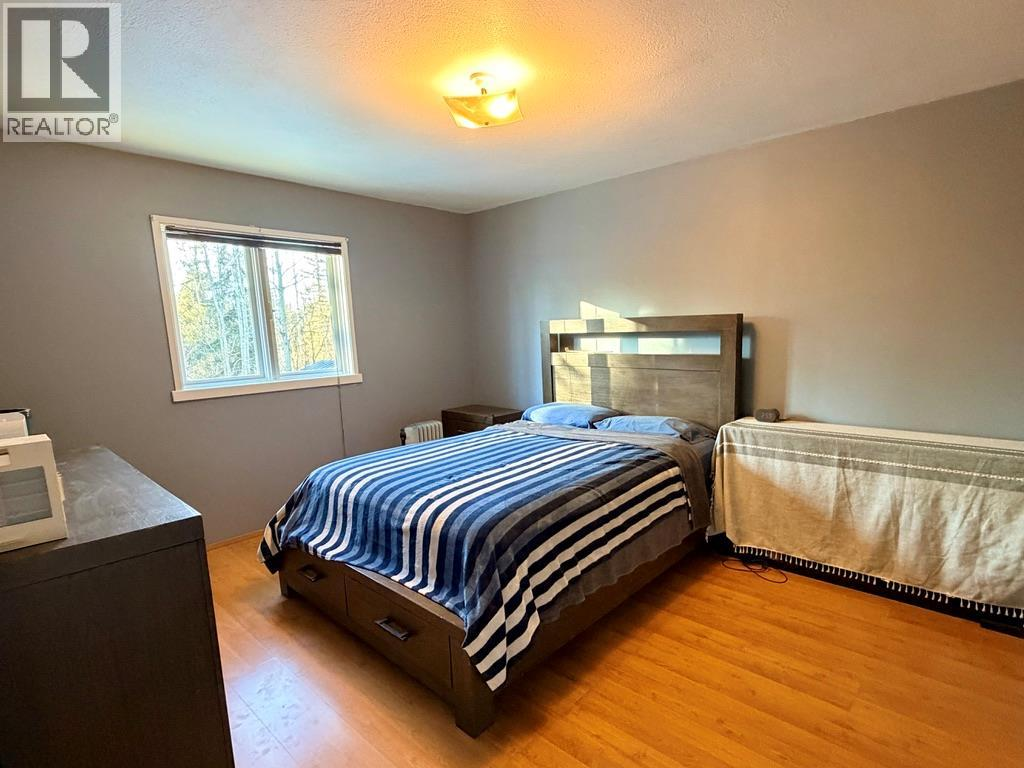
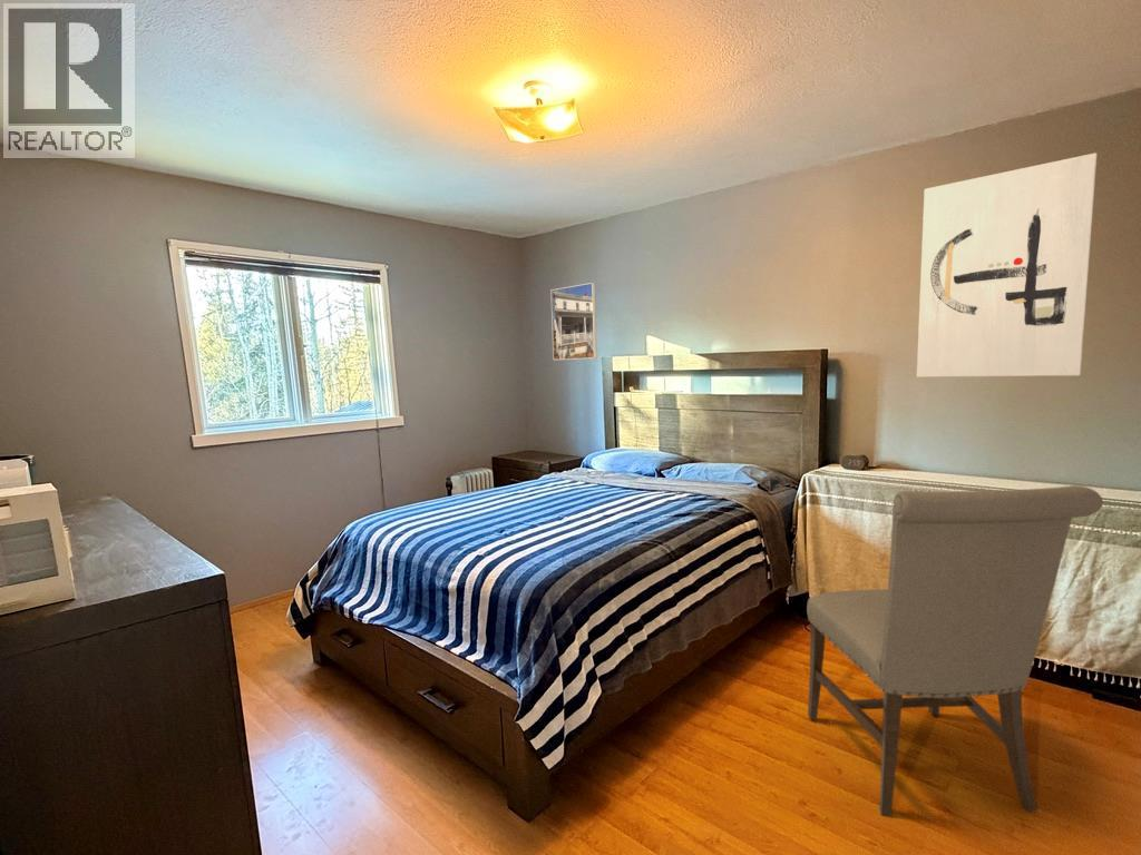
+ chair [806,484,1104,818]
+ wall art [916,151,1098,379]
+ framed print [549,282,598,361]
